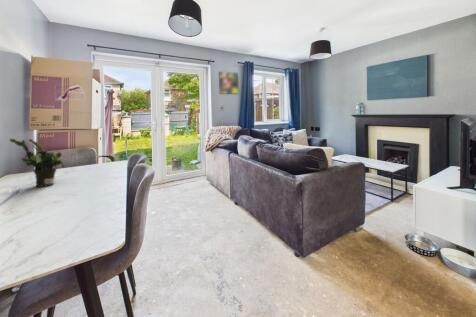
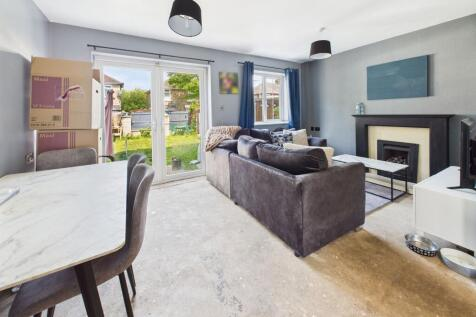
- potted plant [9,138,65,188]
